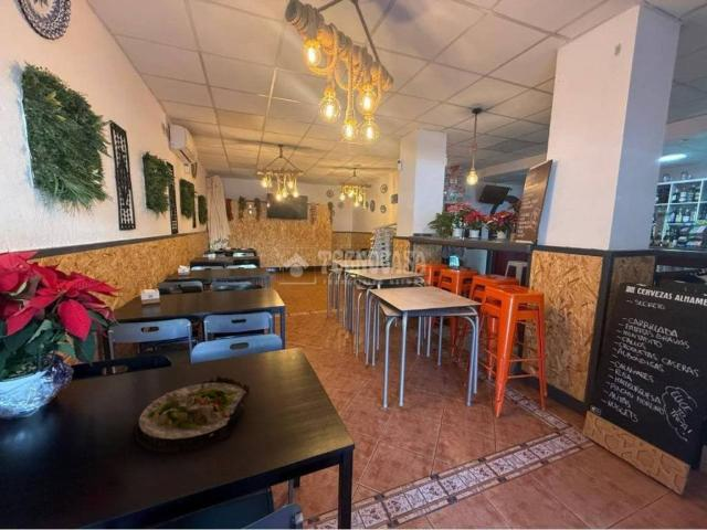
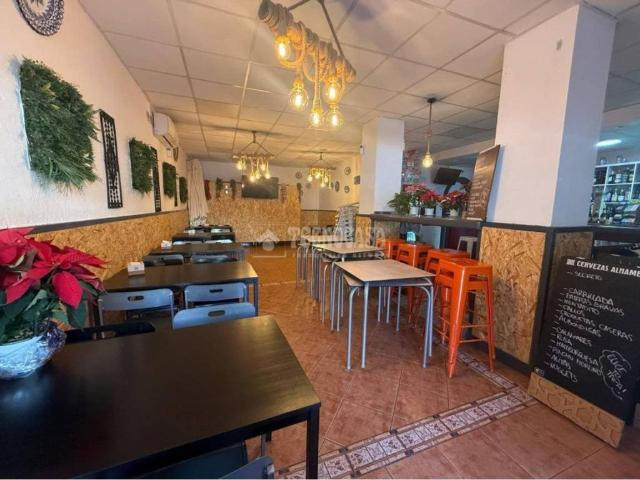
- salad plate [134,374,251,454]
